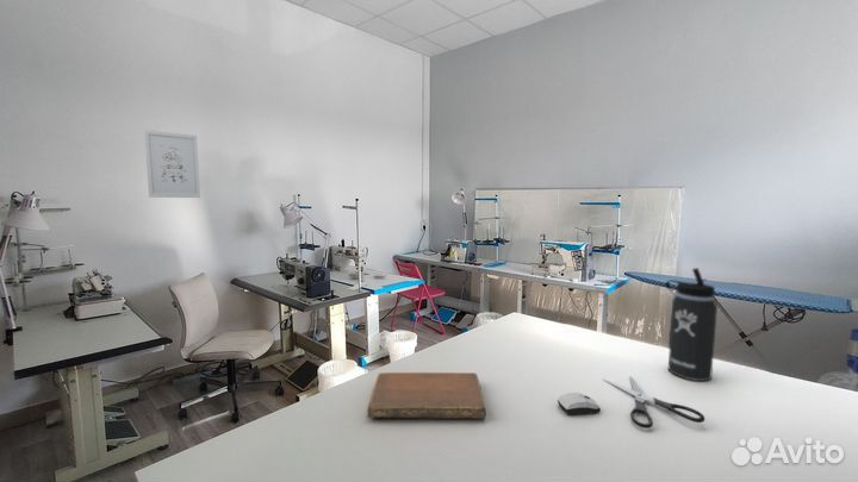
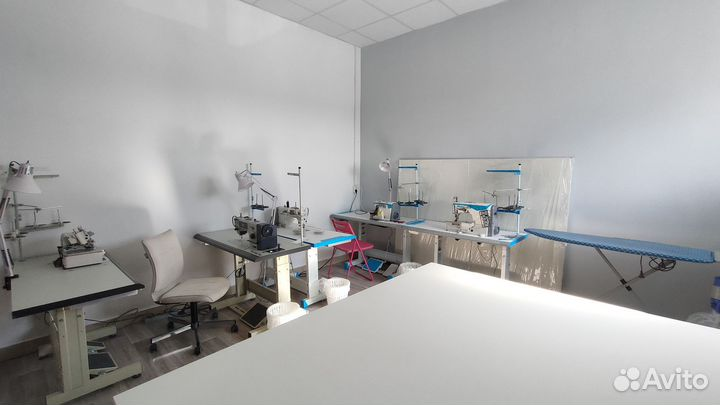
- computer mouse [557,392,602,417]
- notebook [366,371,487,420]
- thermos bottle [664,267,719,382]
- wall art [143,129,201,199]
- scissors [602,375,705,430]
